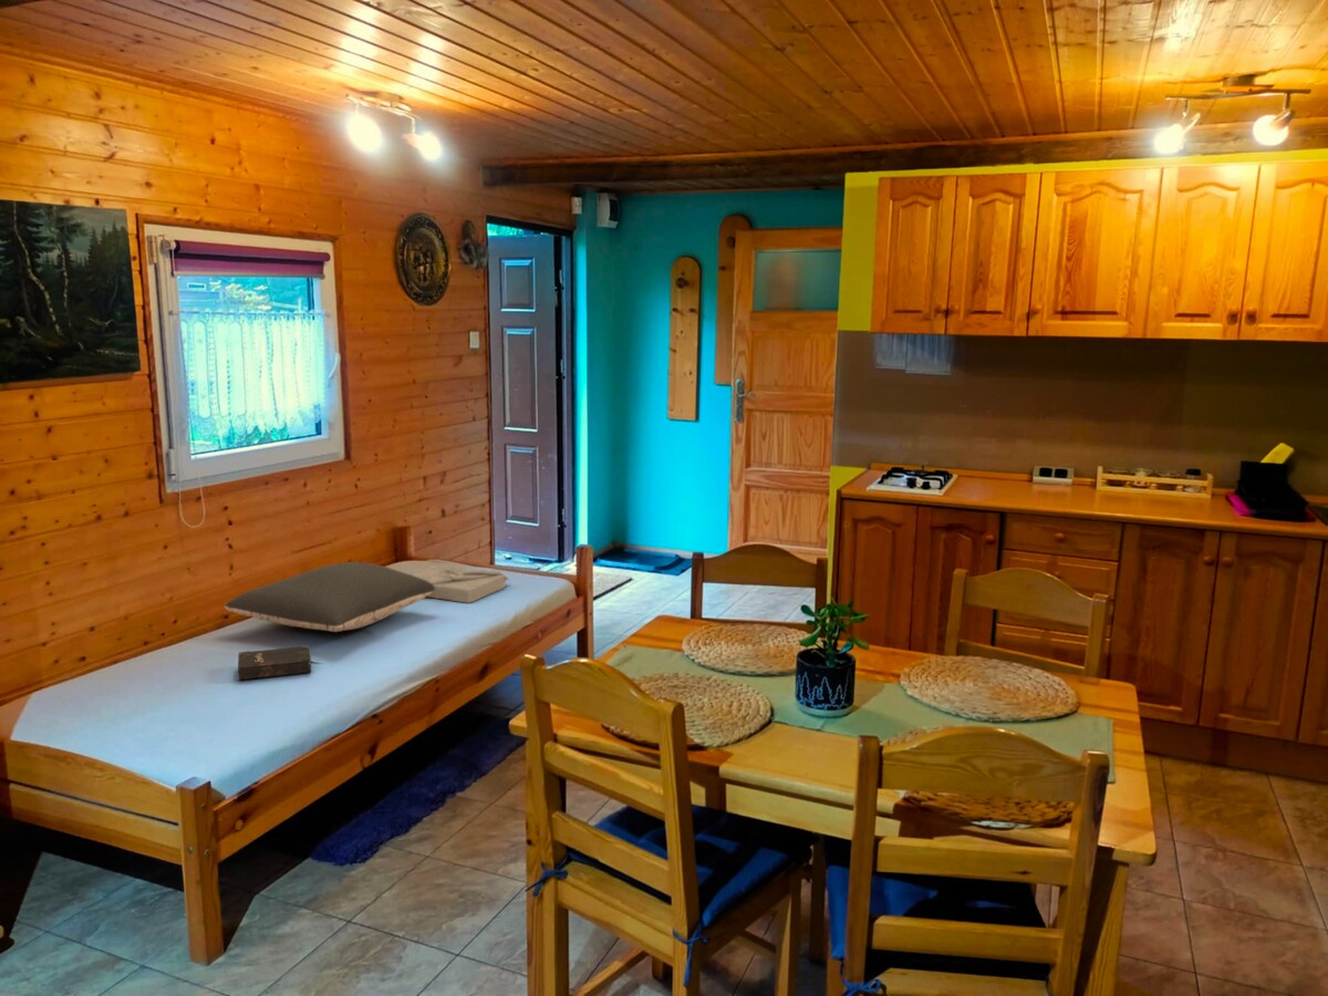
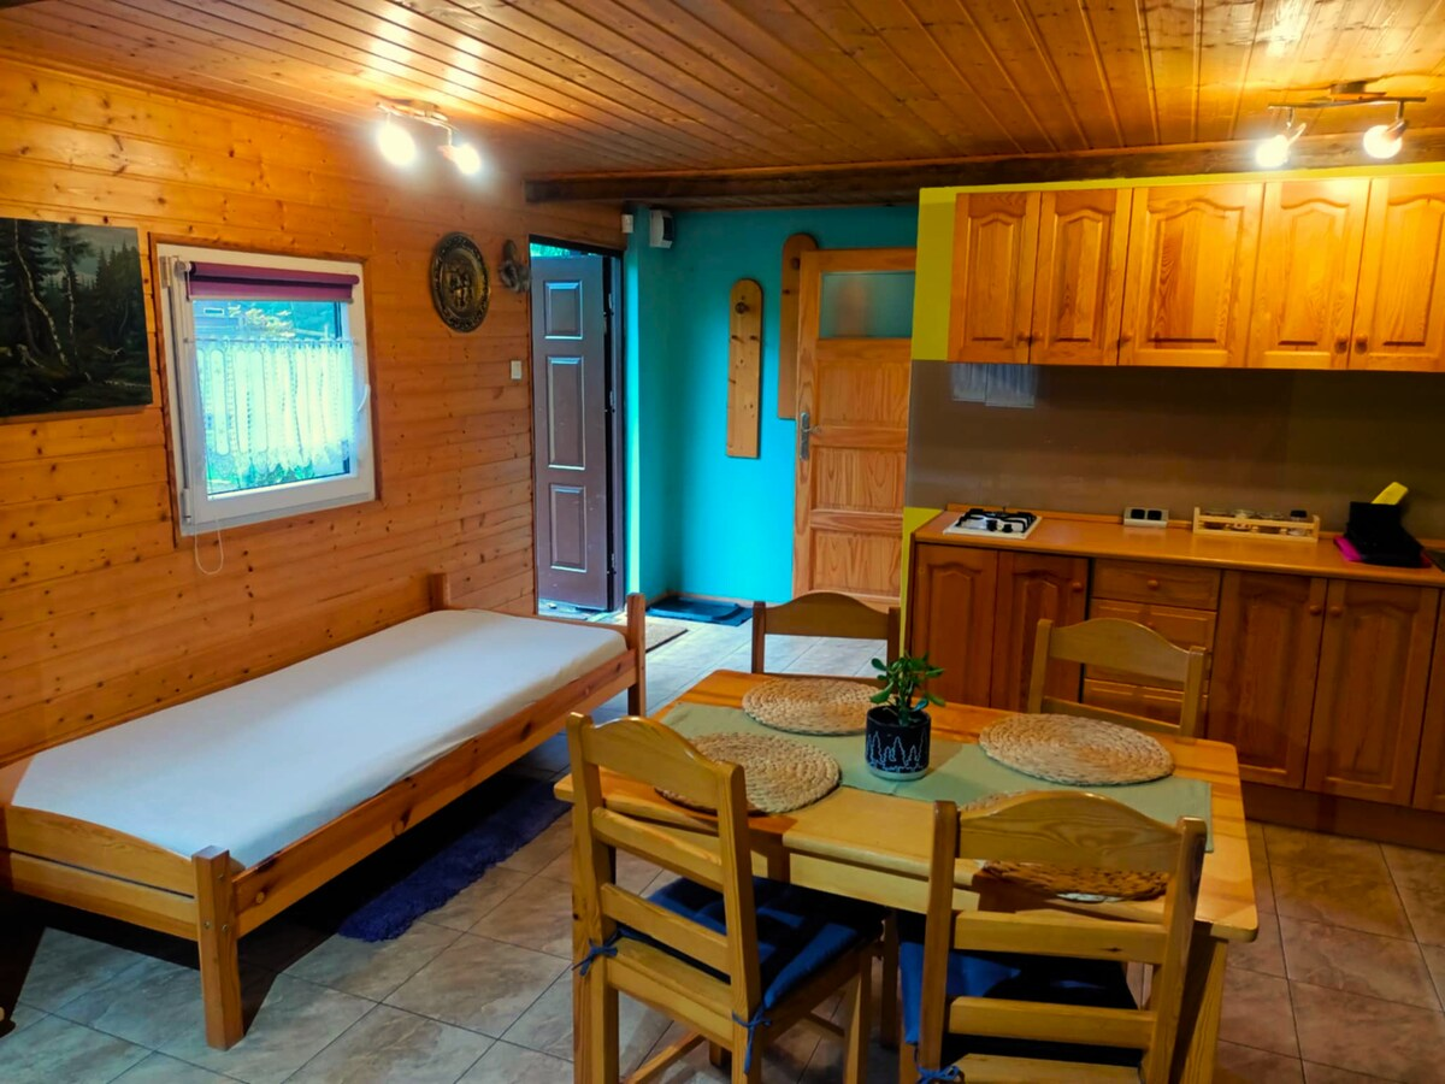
- hardback book [237,644,312,682]
- pillow [224,561,435,633]
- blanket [409,564,510,604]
